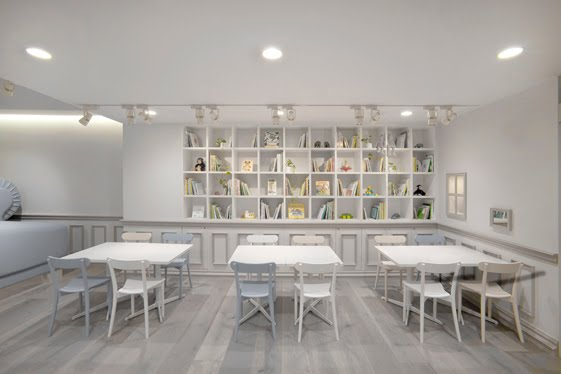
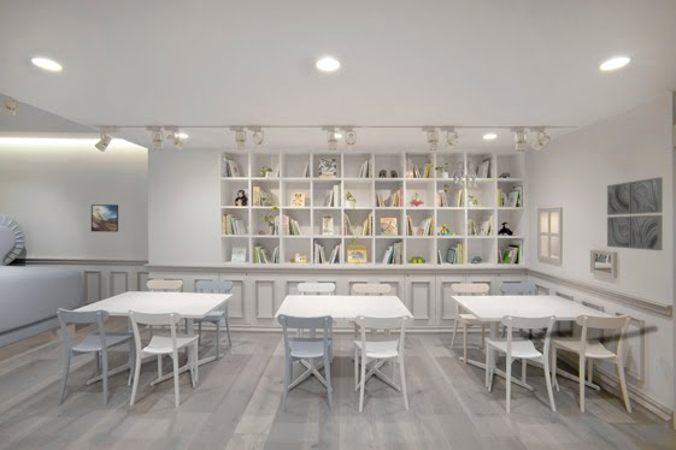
+ wall art [606,176,664,251]
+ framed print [90,203,119,233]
